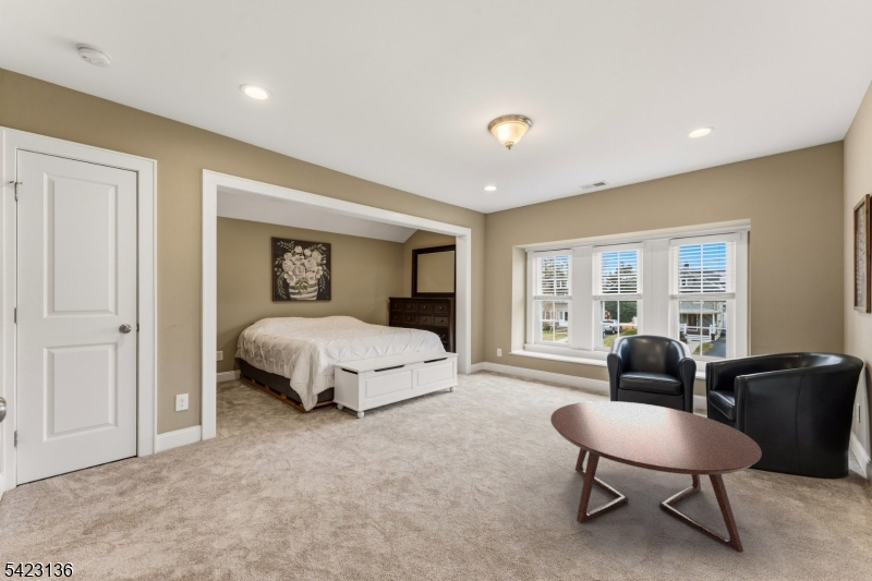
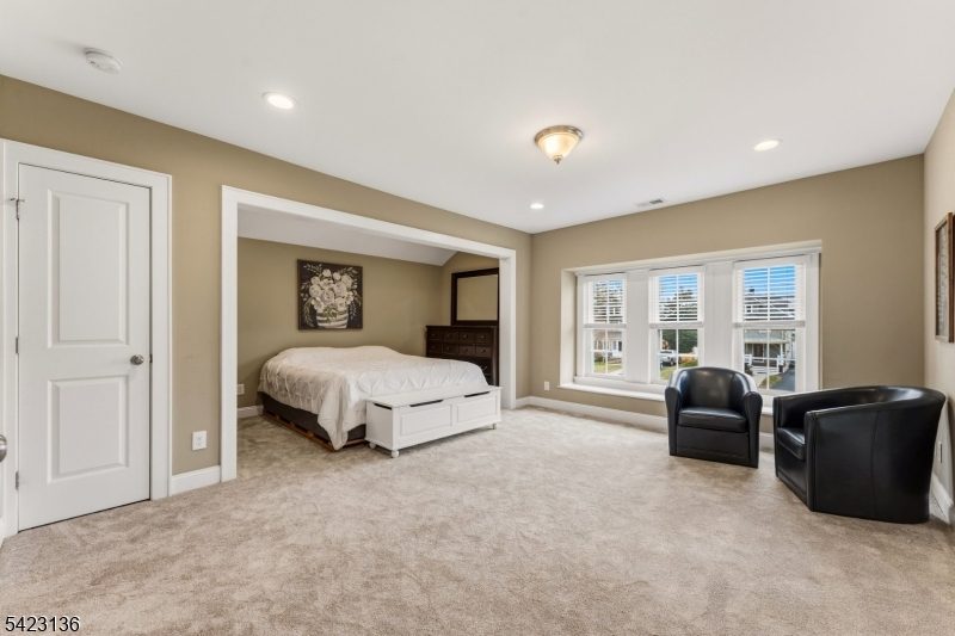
- coffee table [549,400,763,554]
